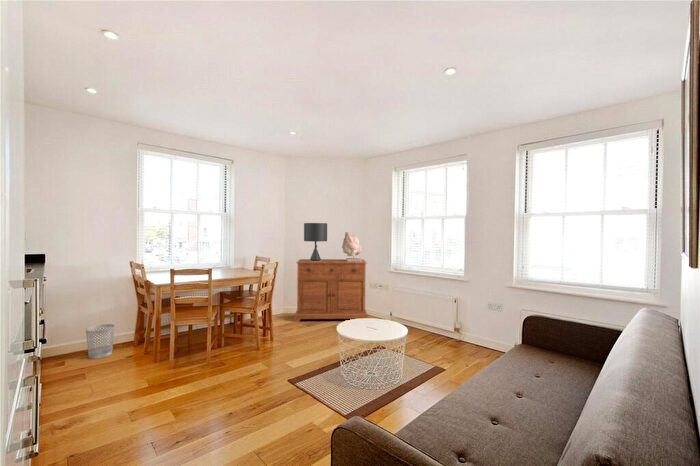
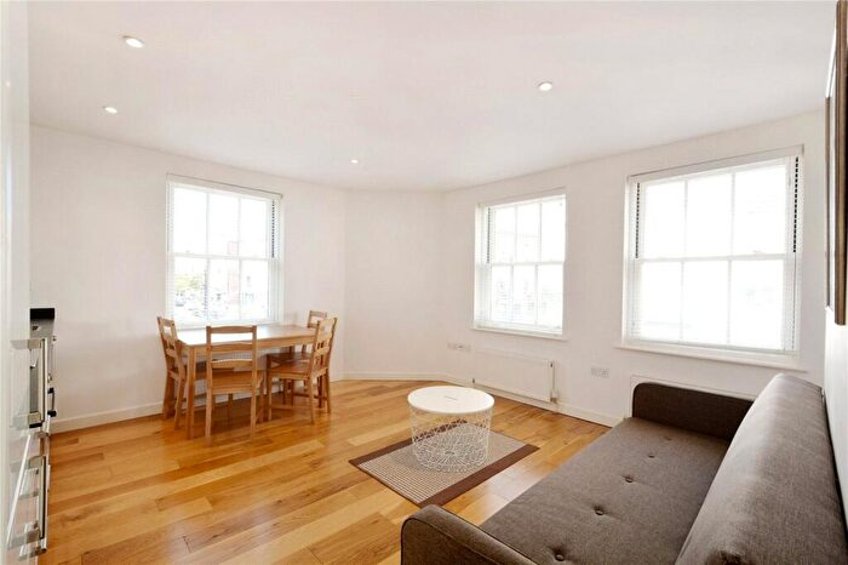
- lamp [303,222,328,261]
- wastebasket [85,323,116,360]
- sculpture bust [341,231,362,262]
- sideboard [294,258,369,323]
